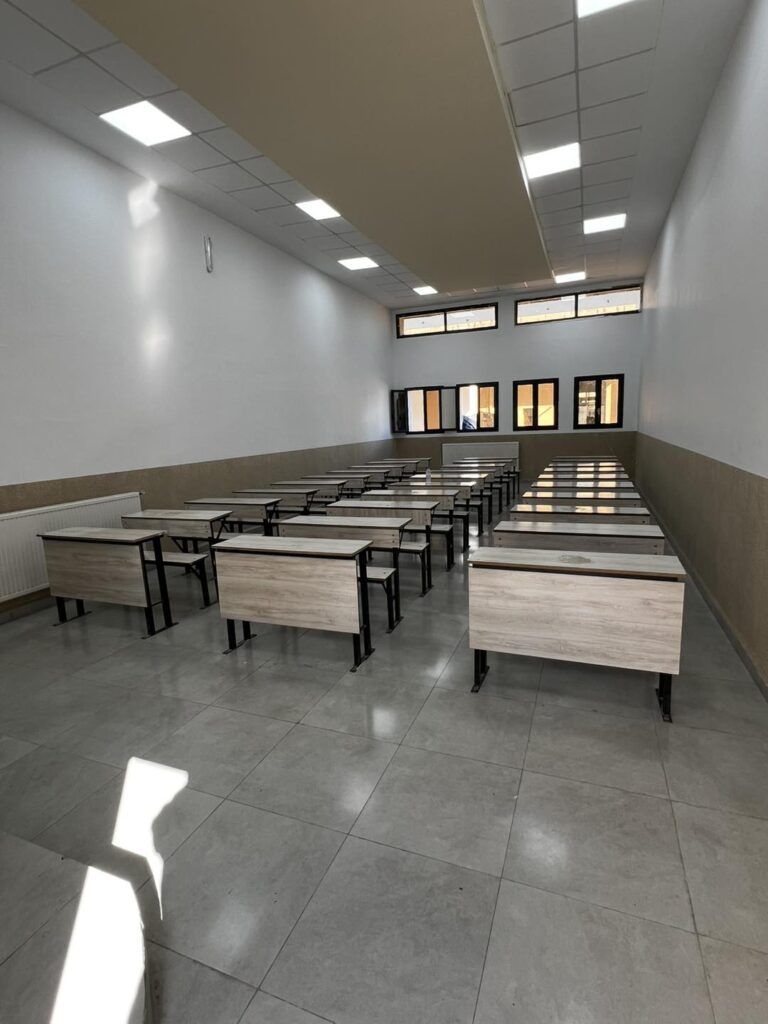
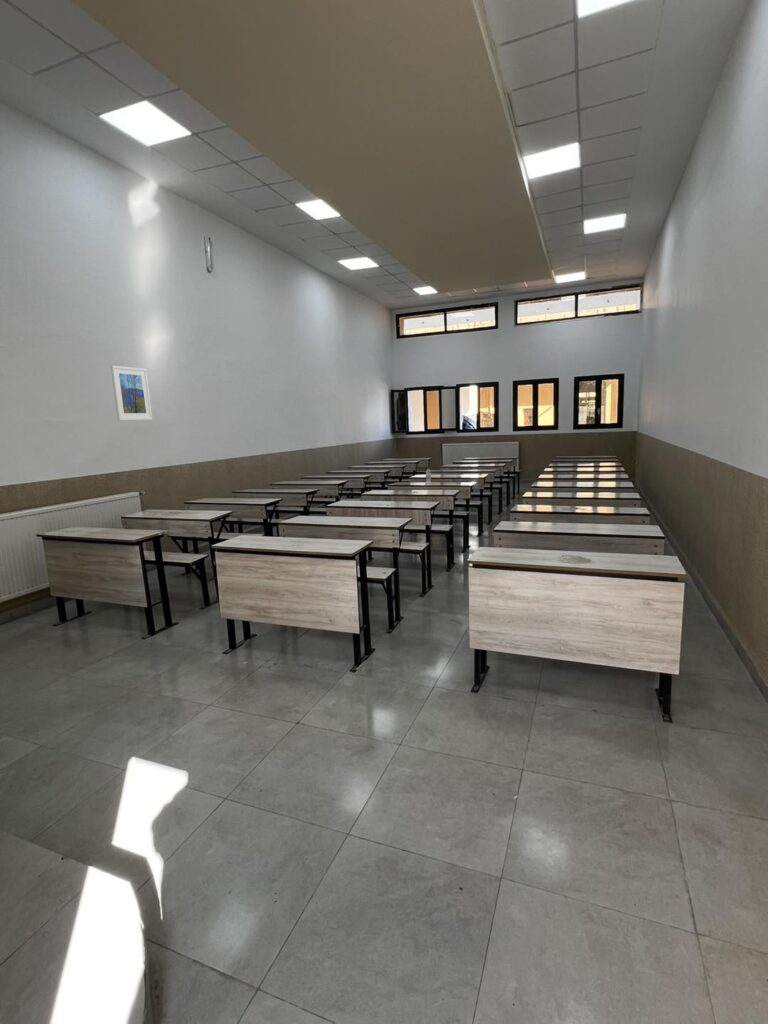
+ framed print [110,365,153,422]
